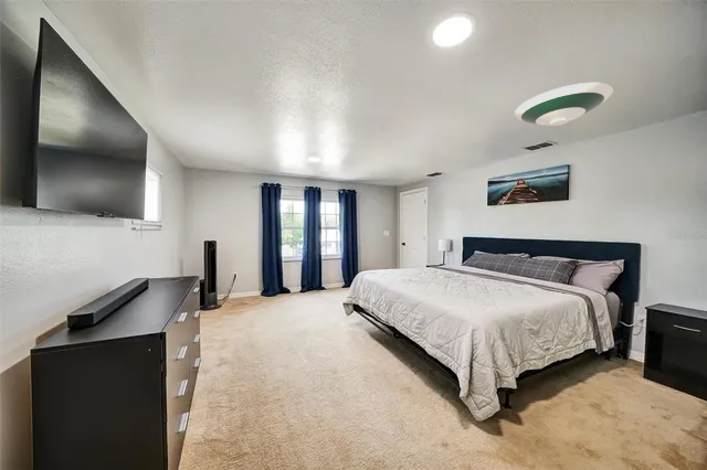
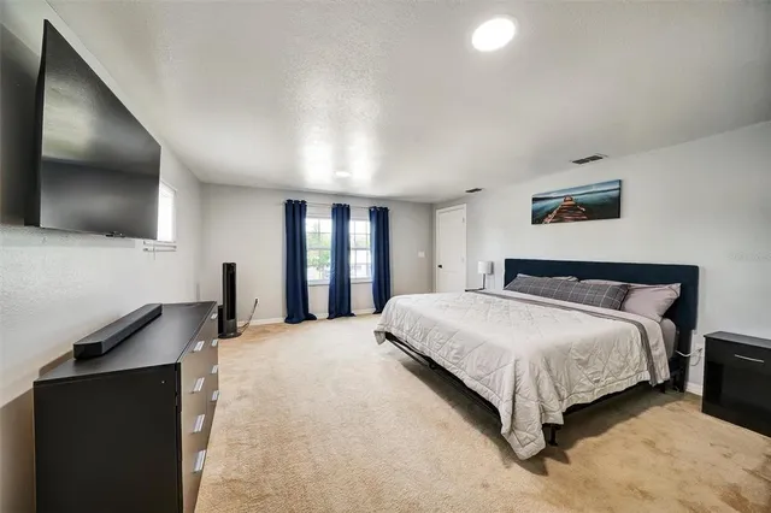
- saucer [514,82,614,127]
